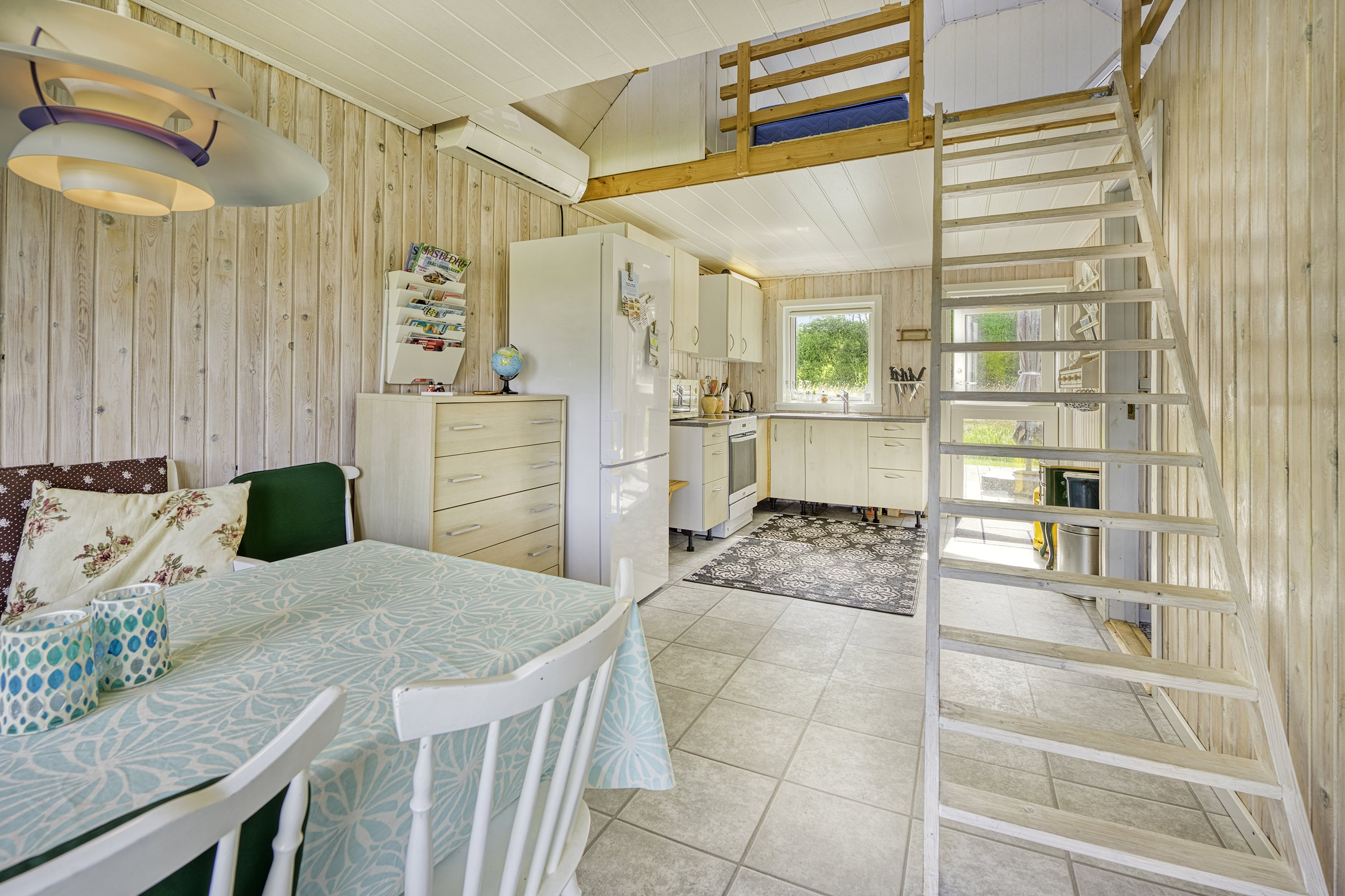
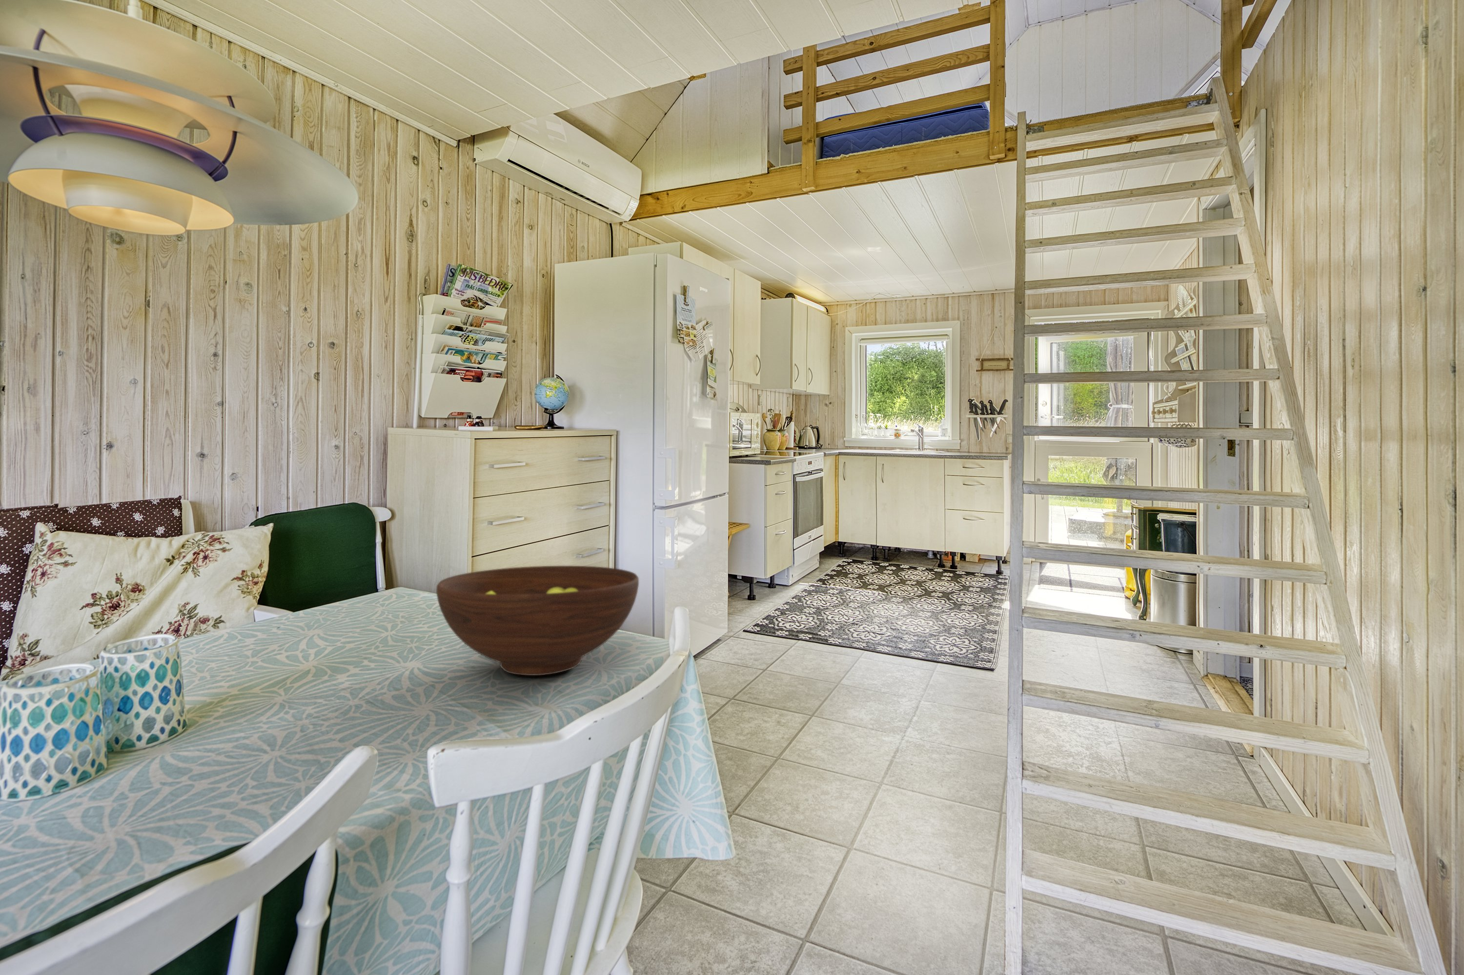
+ fruit bowl [435,565,639,676]
